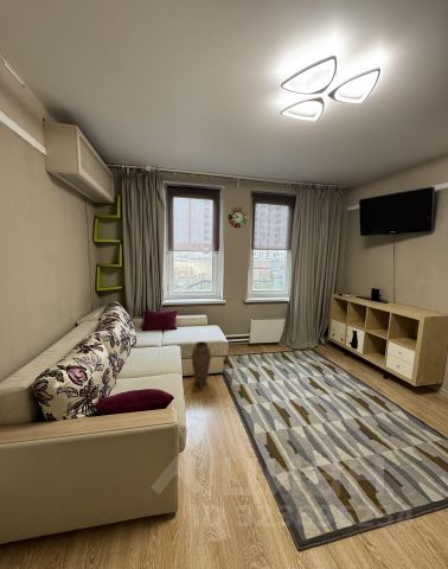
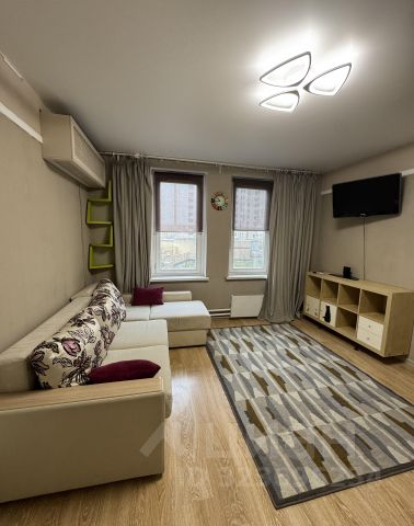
- vase [191,340,212,391]
